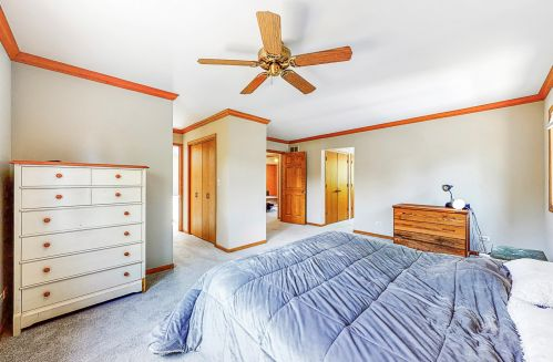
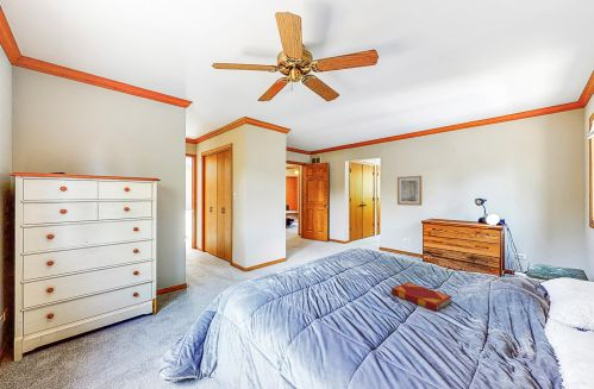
+ wall art [396,175,423,207]
+ hardback book [390,282,454,313]
